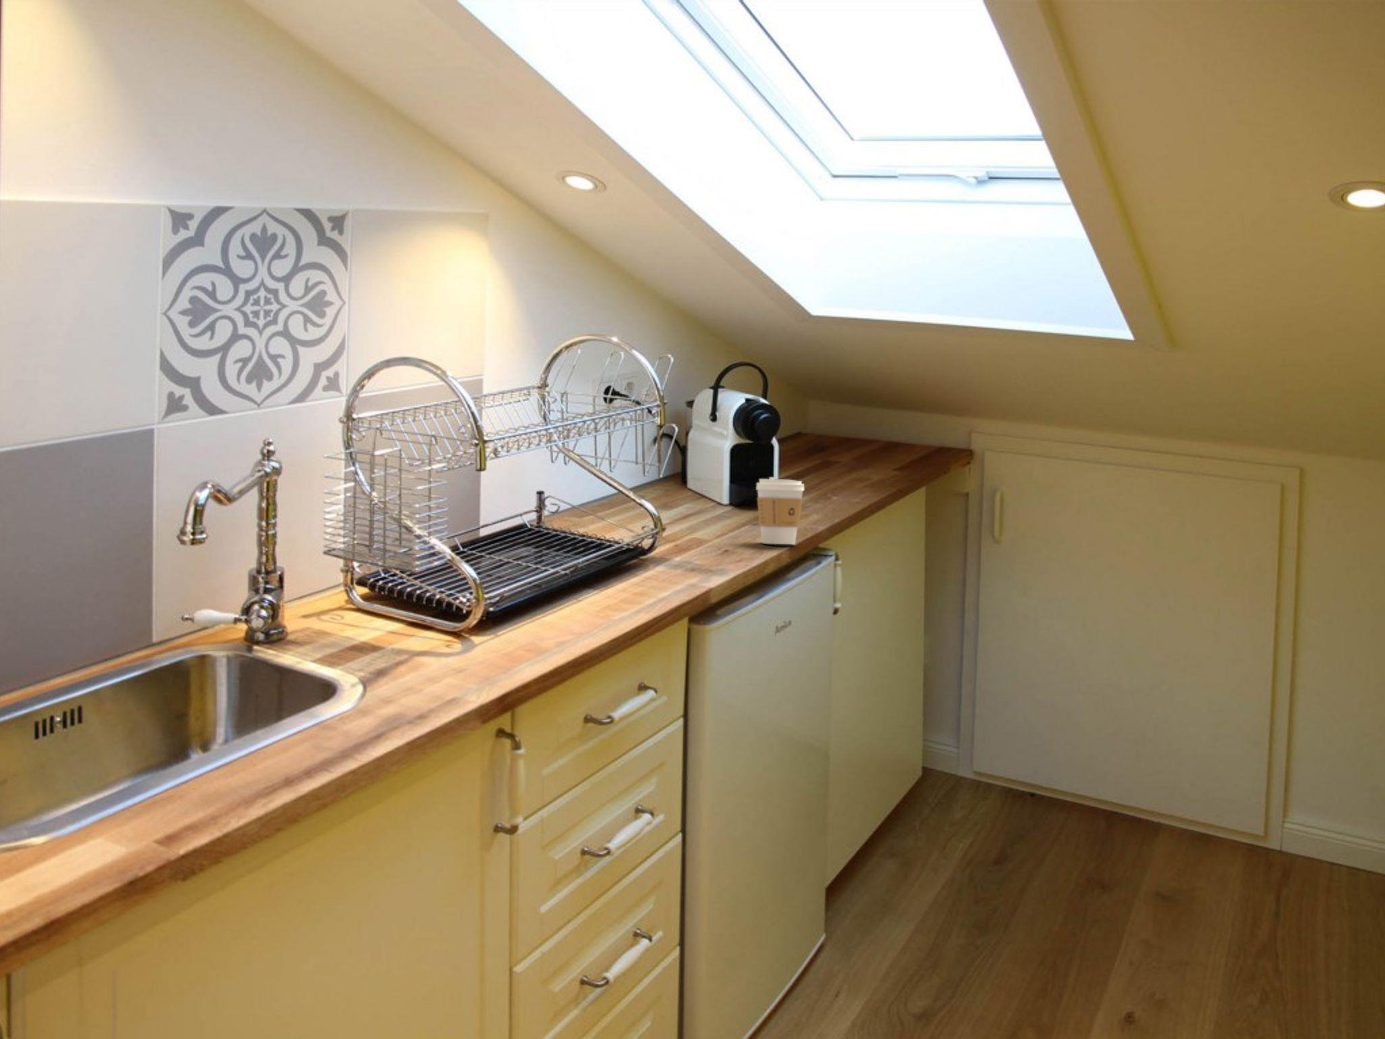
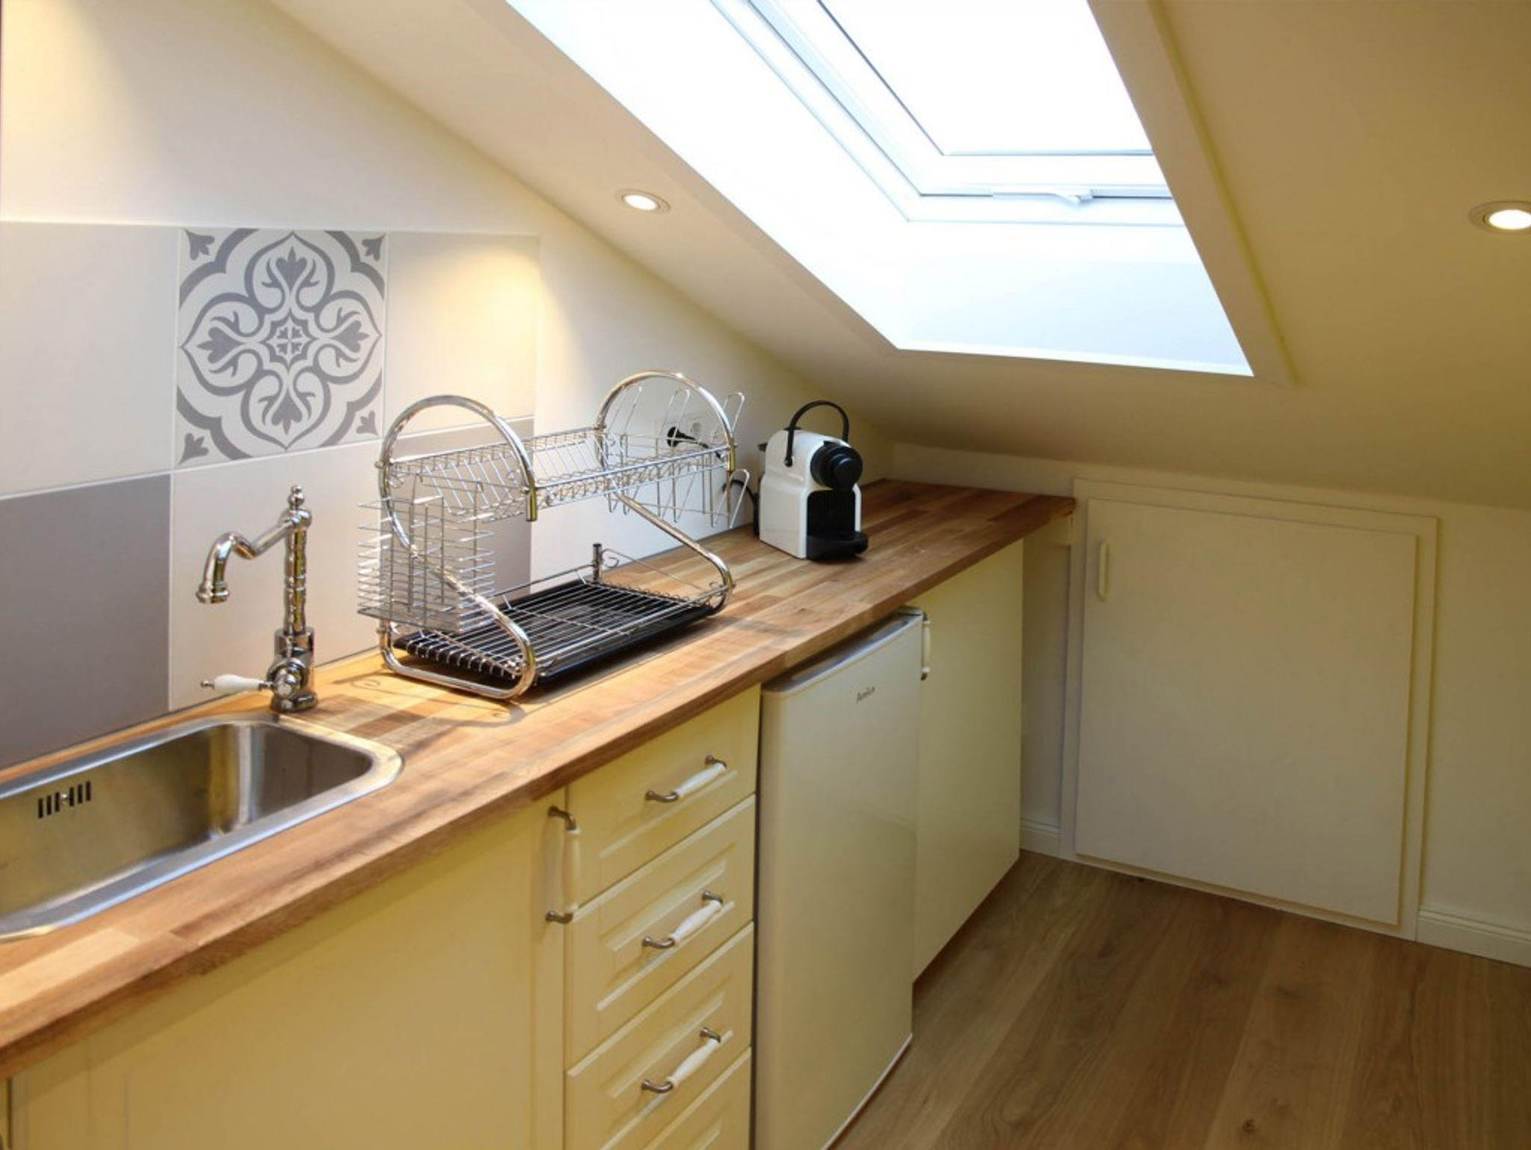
- coffee cup [756,477,805,546]
